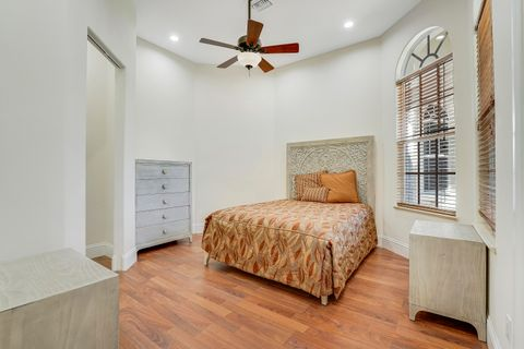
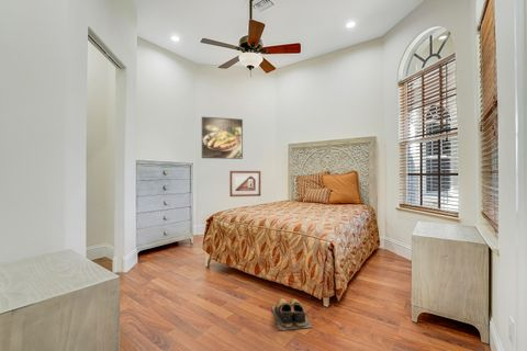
+ shoes [271,297,313,331]
+ picture frame [228,170,261,197]
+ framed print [201,115,244,160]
